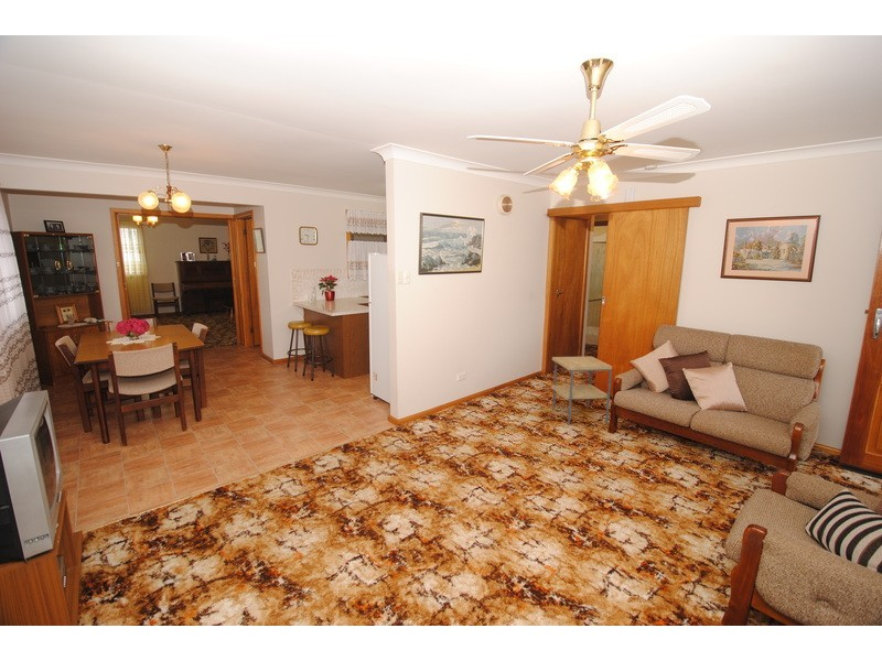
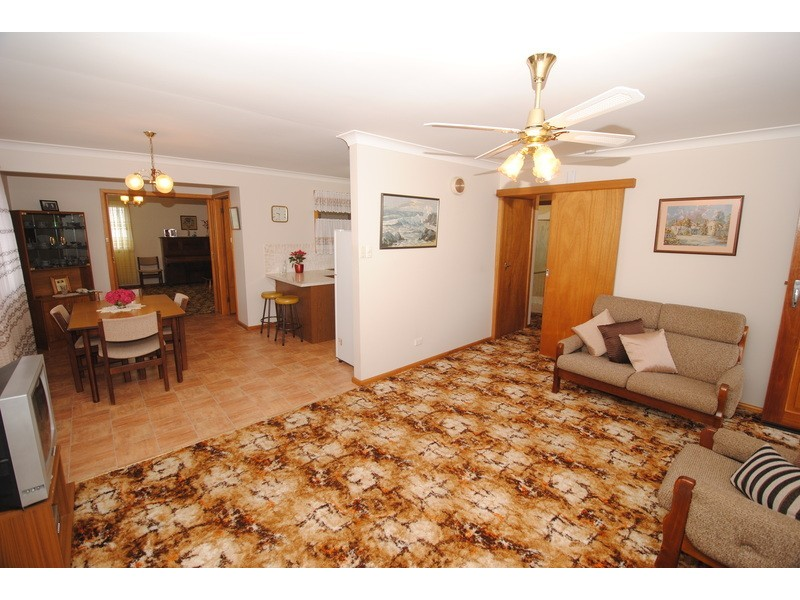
- side table [550,356,613,426]
